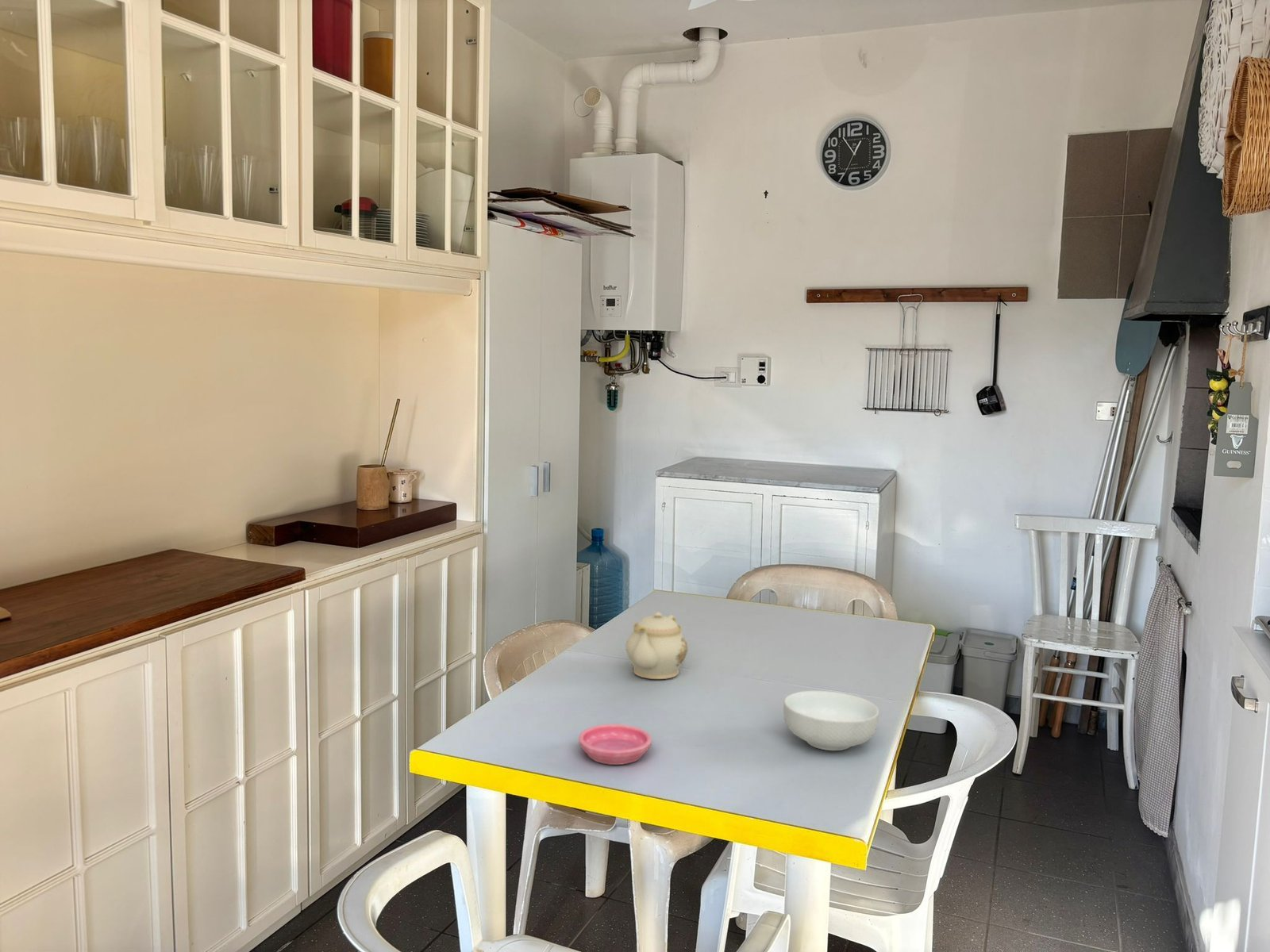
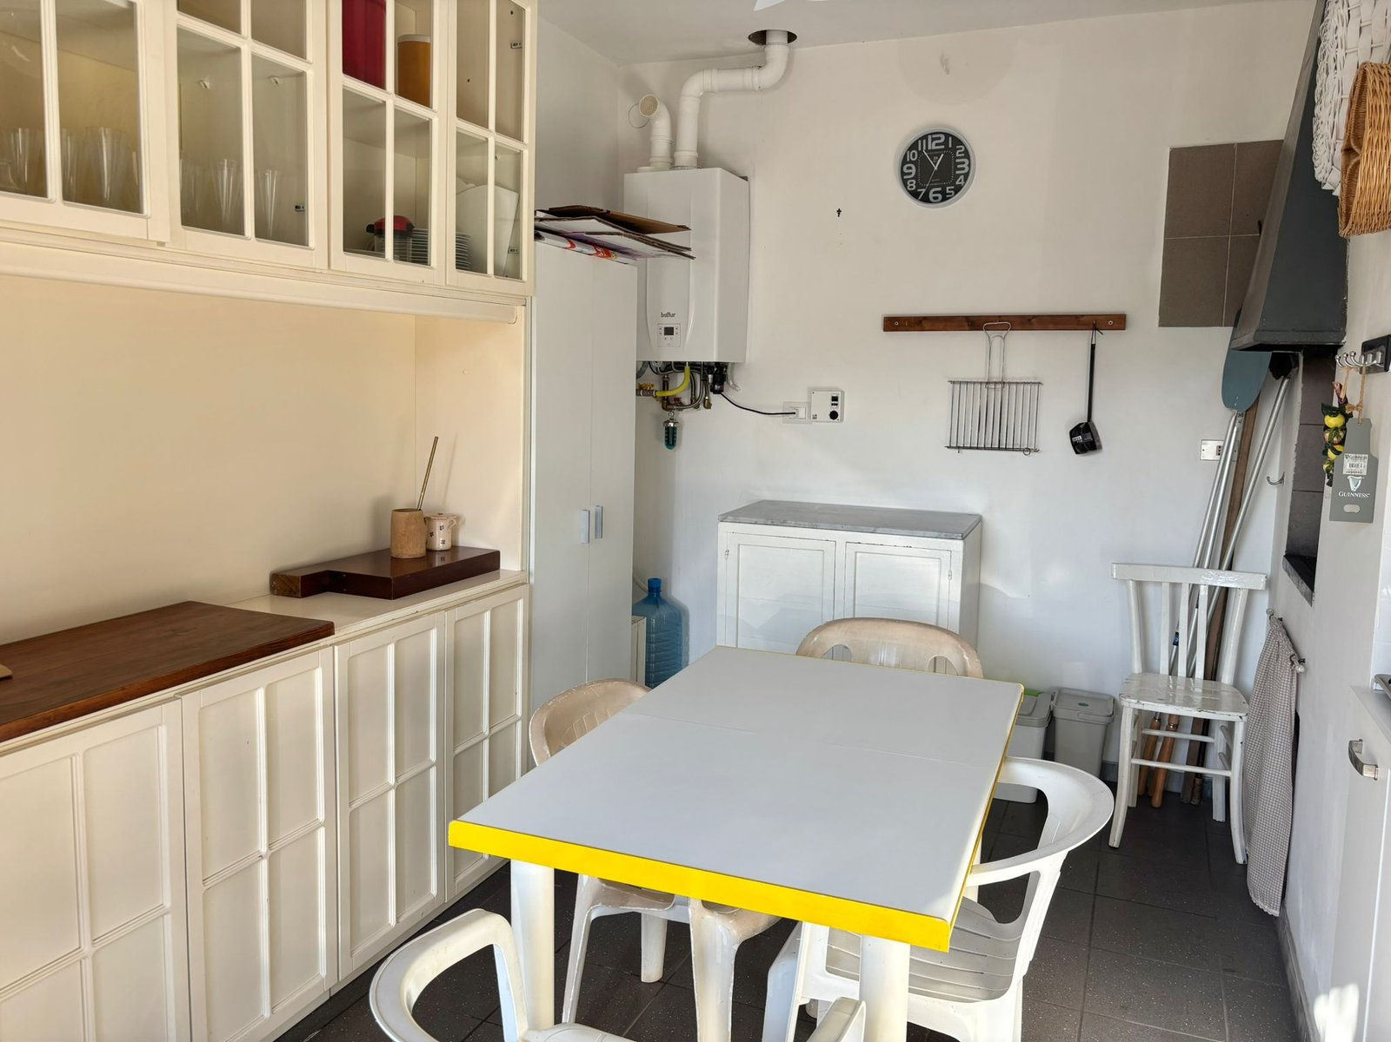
- teapot [625,612,688,680]
- saucer [578,724,652,766]
- cereal bowl [783,690,880,751]
